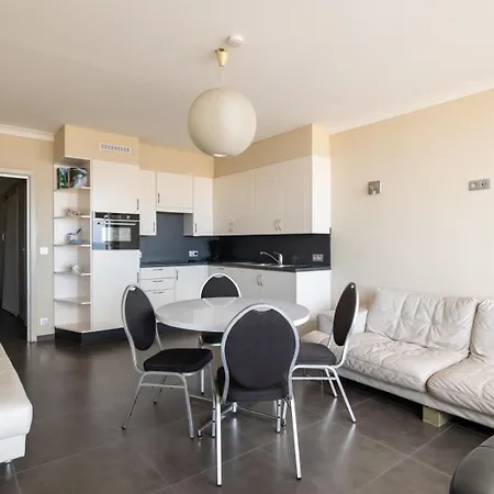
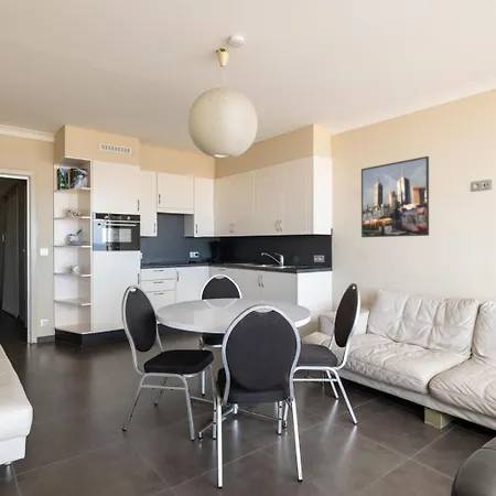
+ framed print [360,155,430,238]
